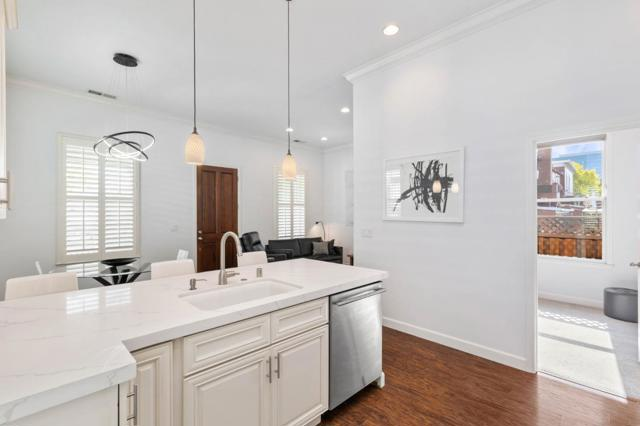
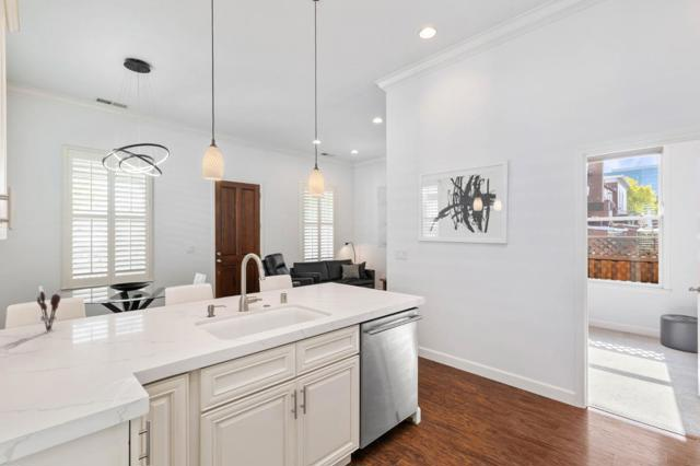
+ utensil holder [36,290,61,333]
